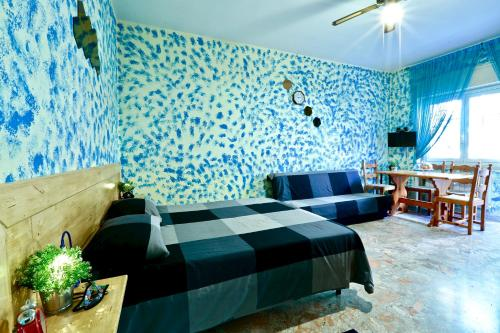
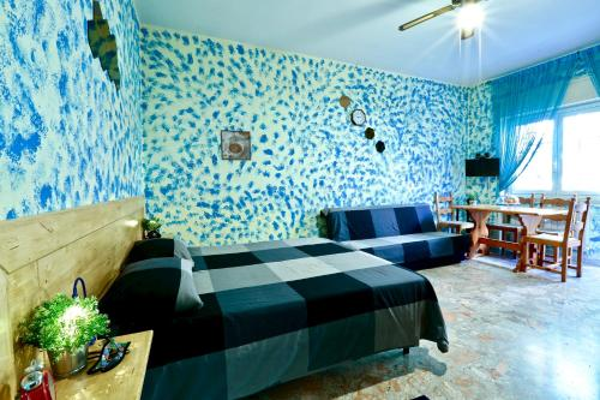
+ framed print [220,129,252,162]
